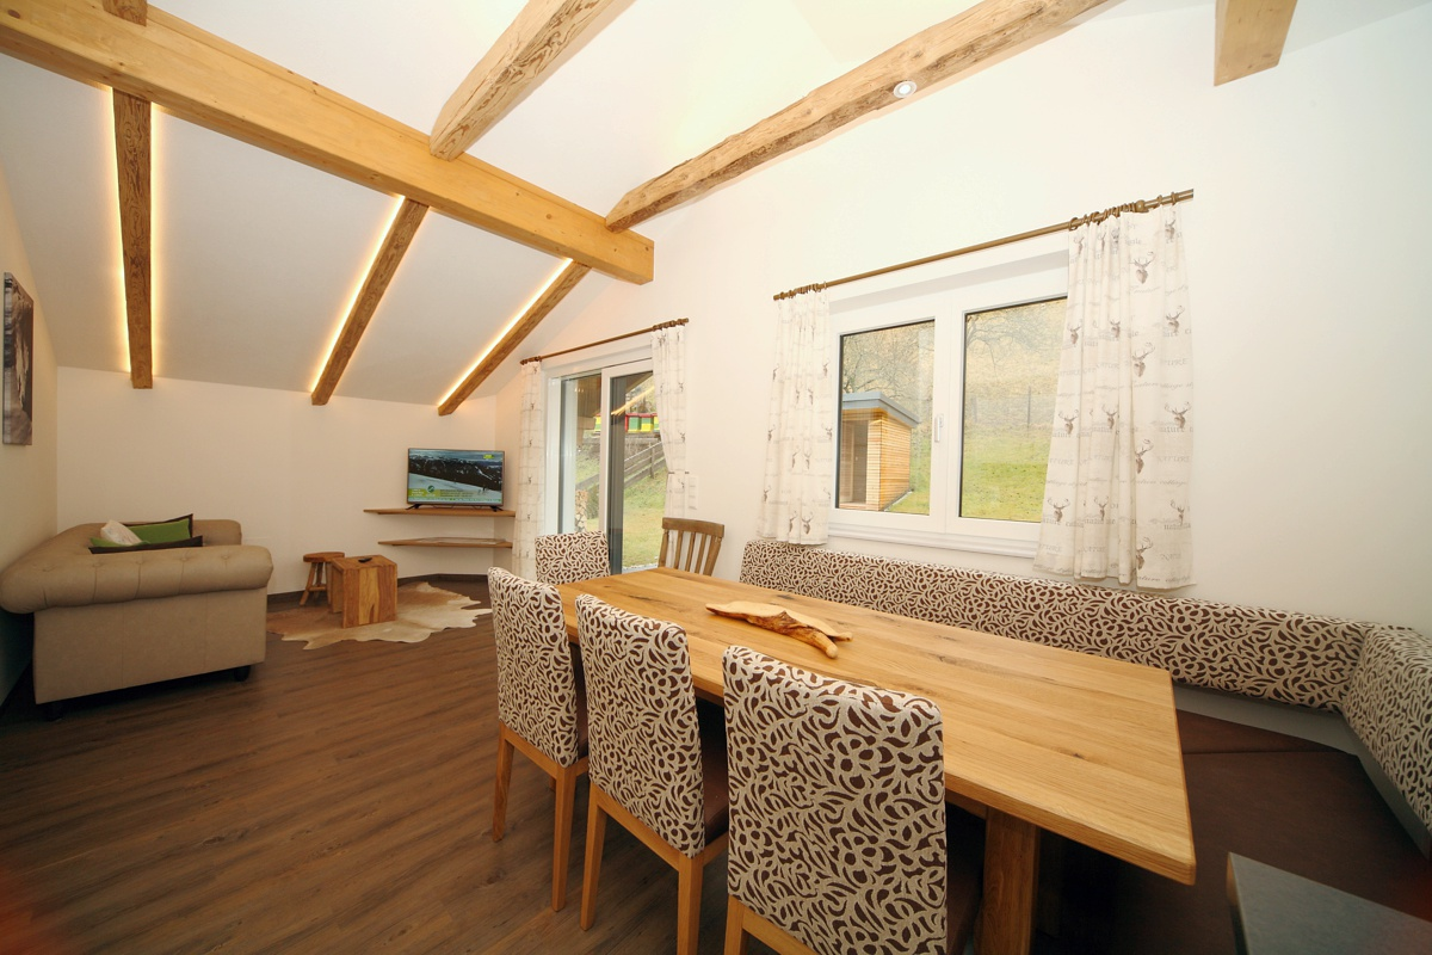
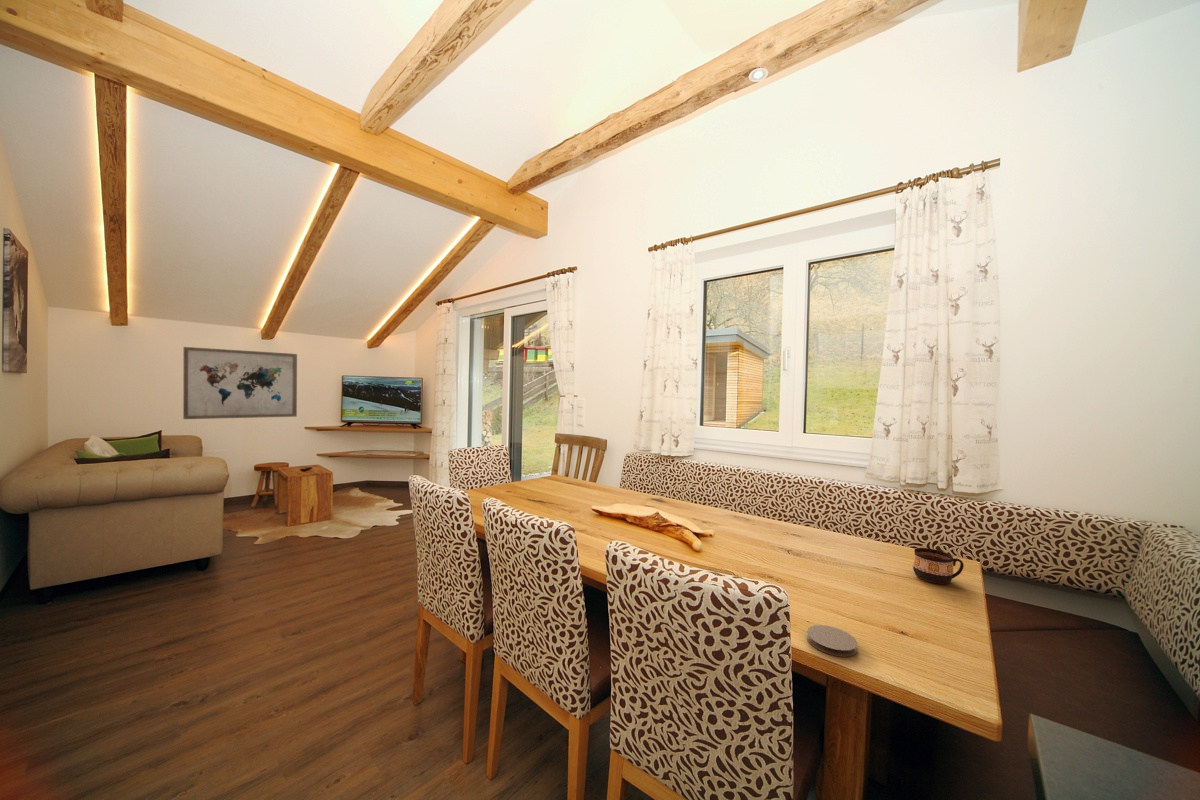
+ wall art [182,346,298,420]
+ cup [912,547,965,585]
+ coaster [806,624,859,658]
